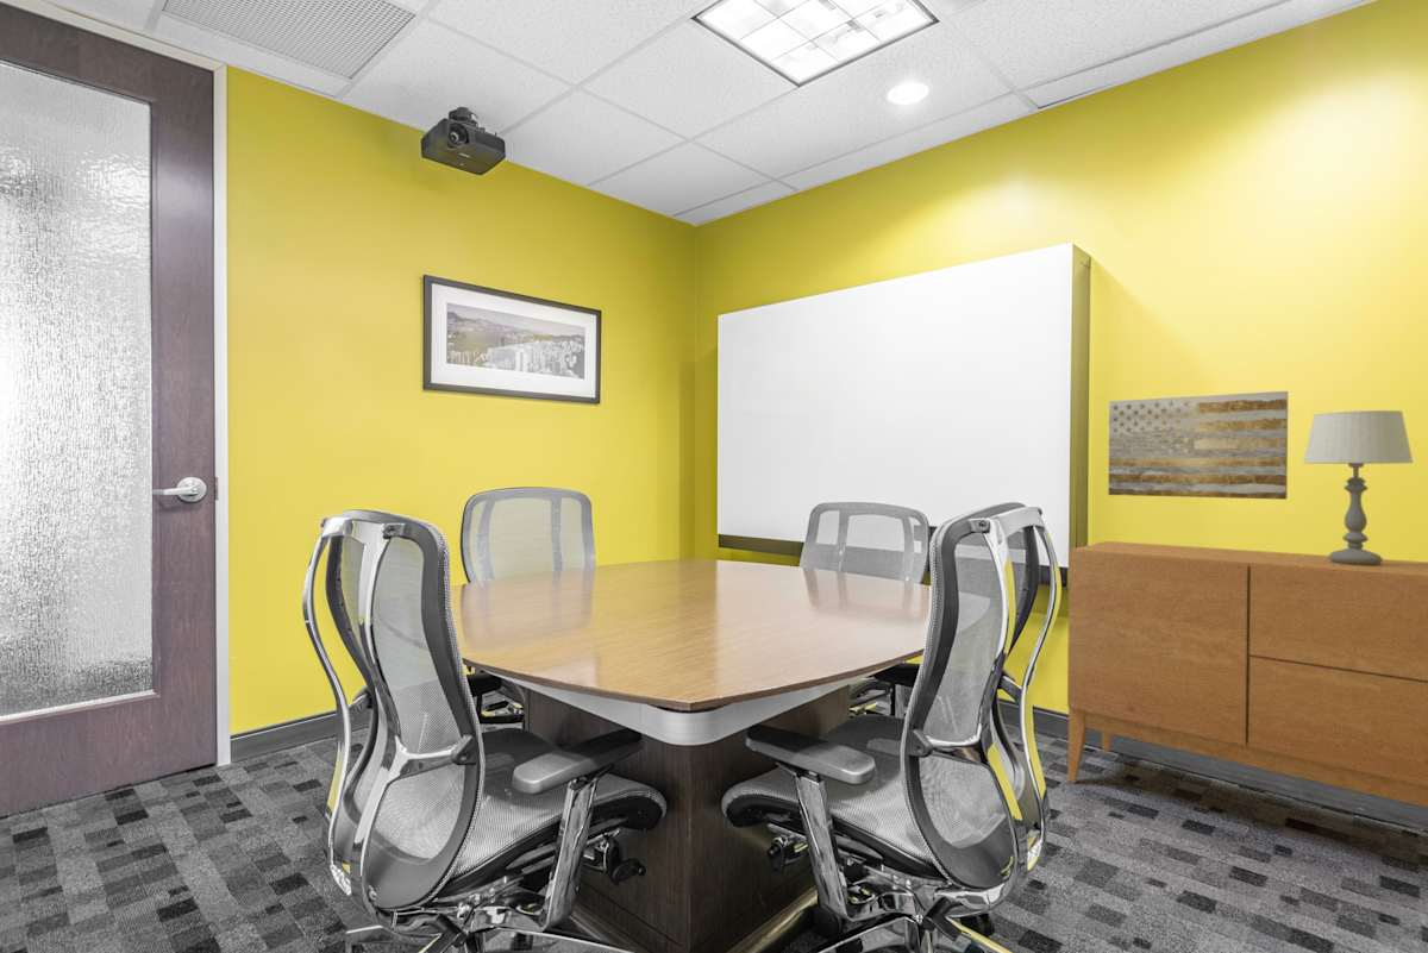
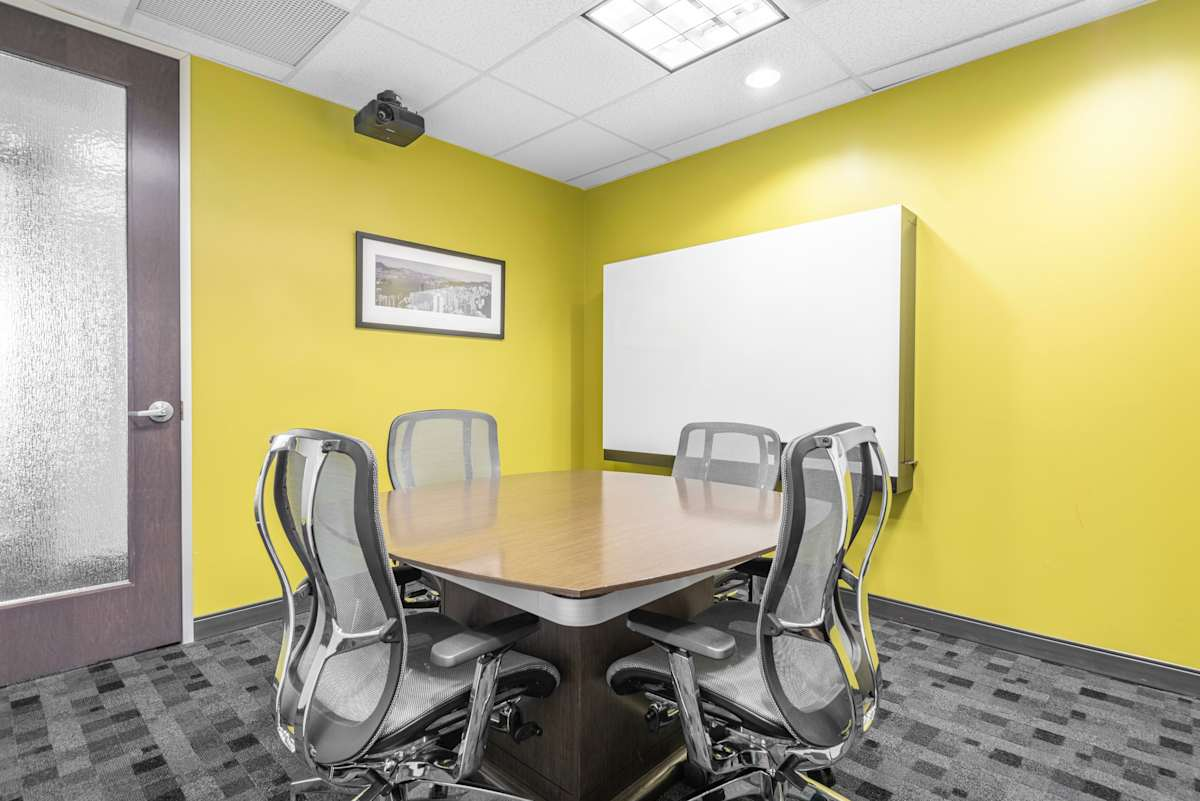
- sideboard [1066,540,1428,809]
- table lamp [1302,409,1415,565]
- wall art [1107,390,1290,501]
